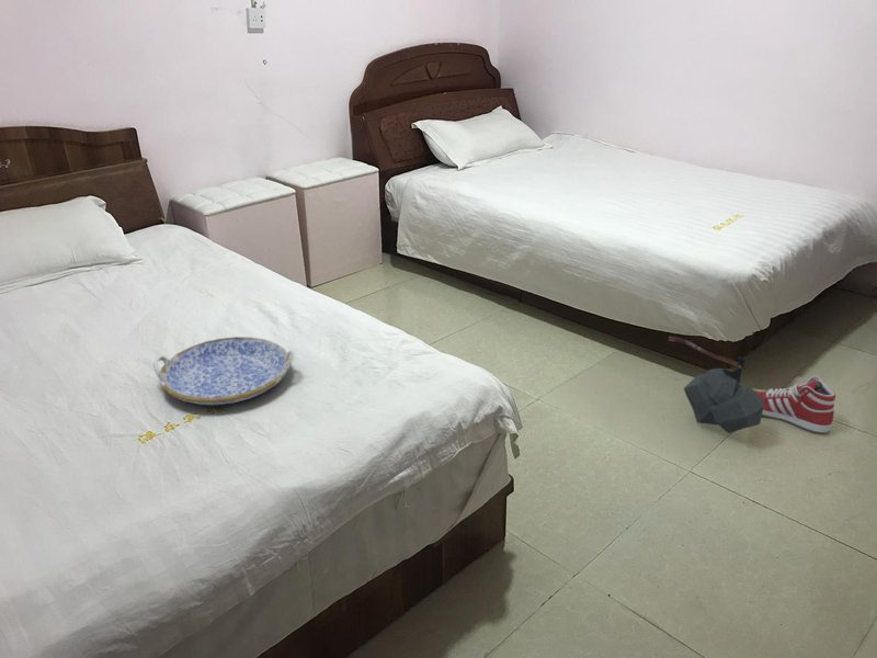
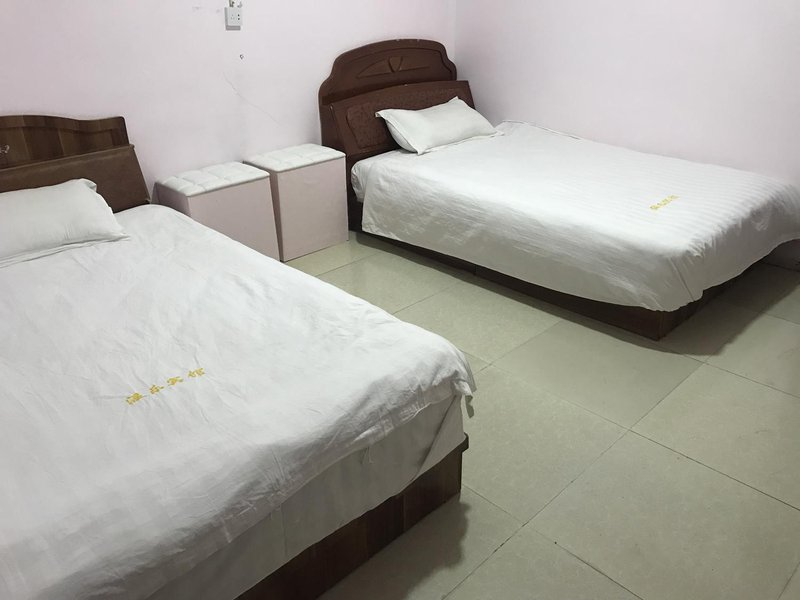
- sneaker [754,375,836,434]
- serving tray [152,336,295,406]
- bag [668,334,764,434]
